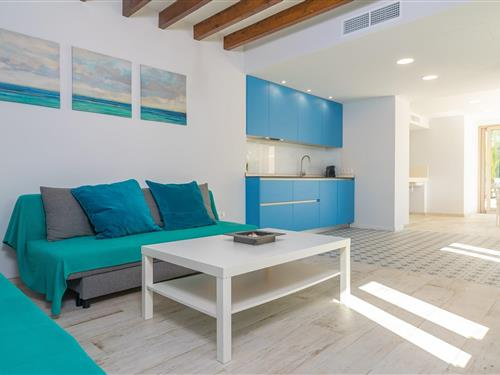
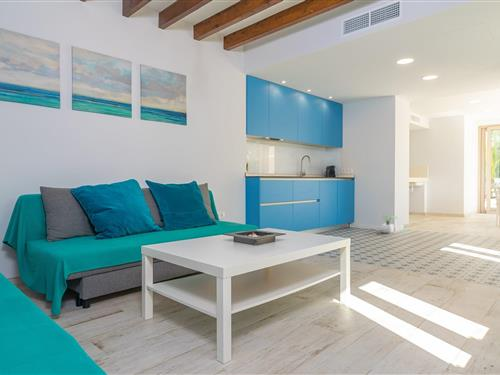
+ potted plant [374,213,398,234]
